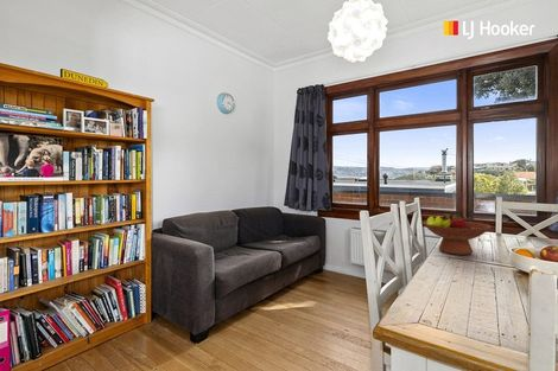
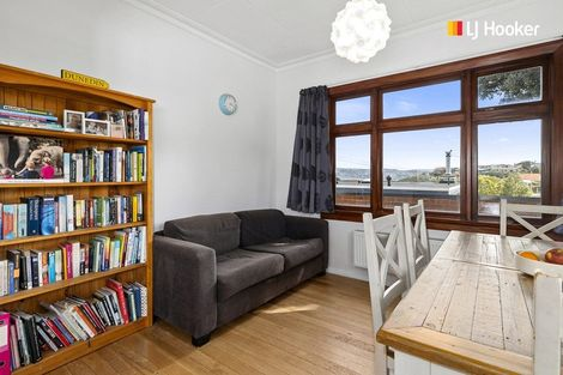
- fruit bowl [421,213,493,256]
